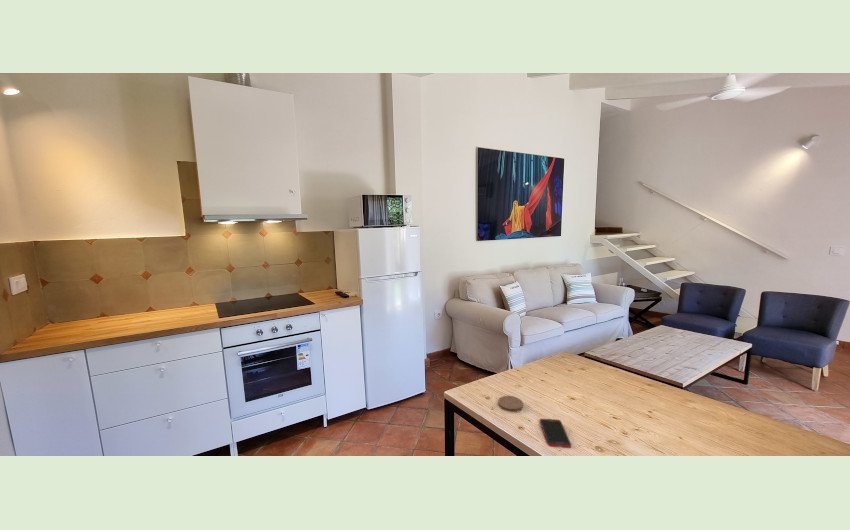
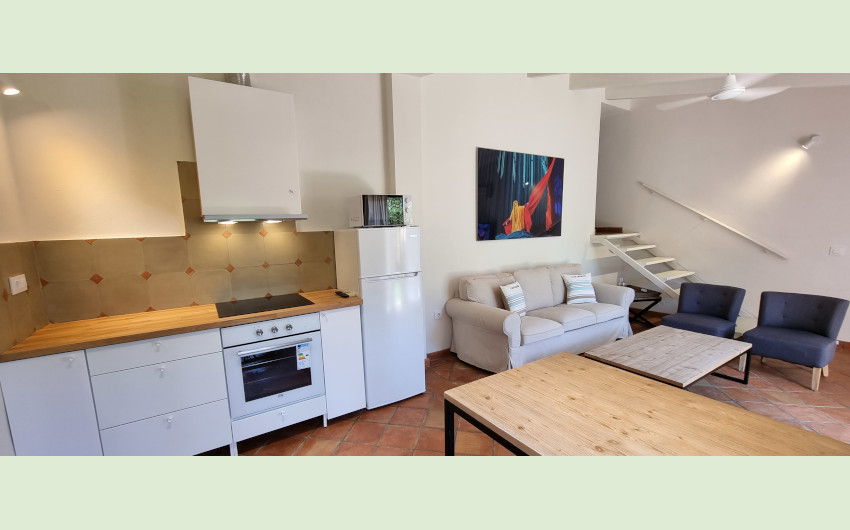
- coaster [497,395,524,413]
- cell phone [539,418,572,449]
